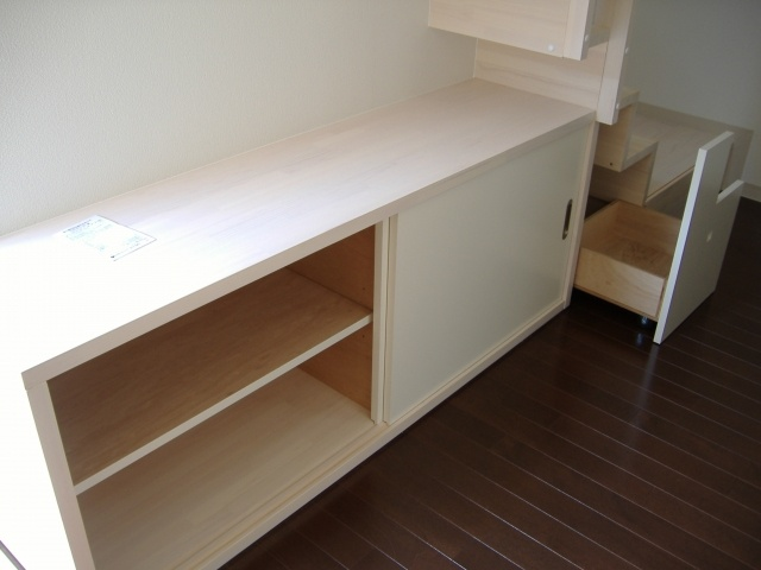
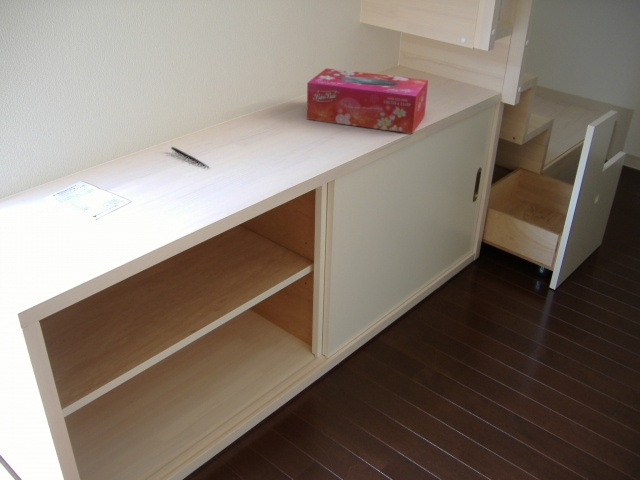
+ tissue box [306,67,429,135]
+ pen [170,146,211,169]
